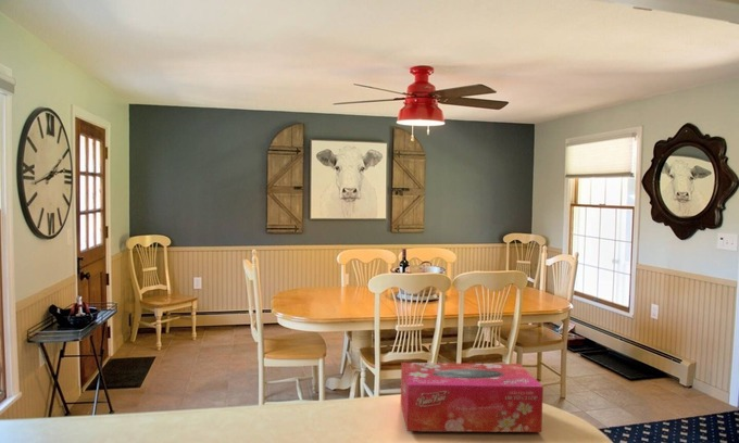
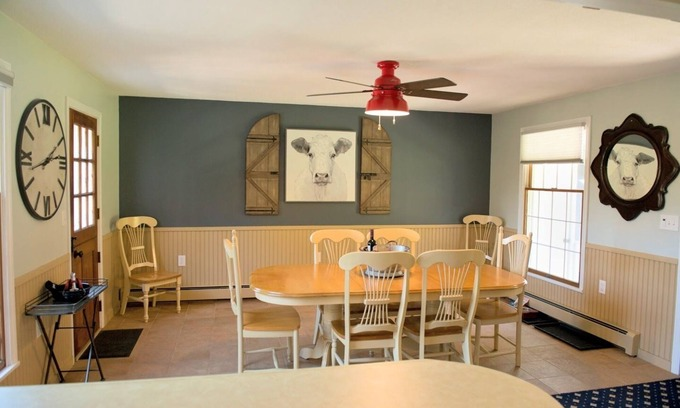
- tissue box [400,362,544,433]
